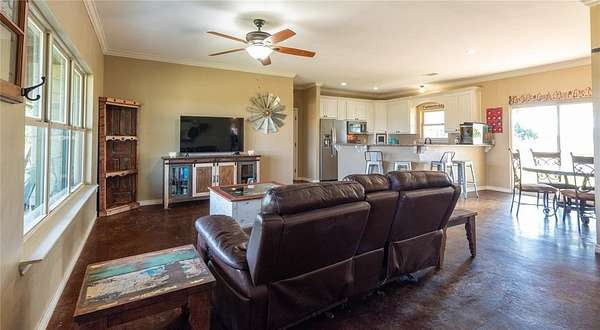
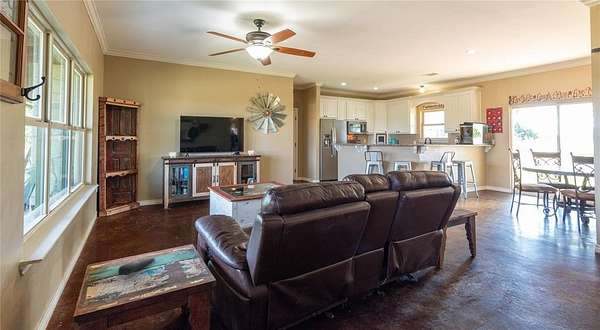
+ remote control [117,257,156,276]
